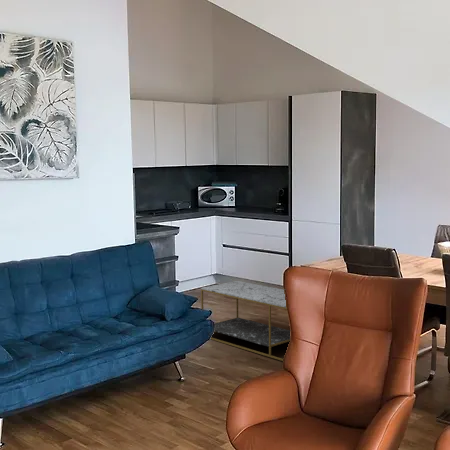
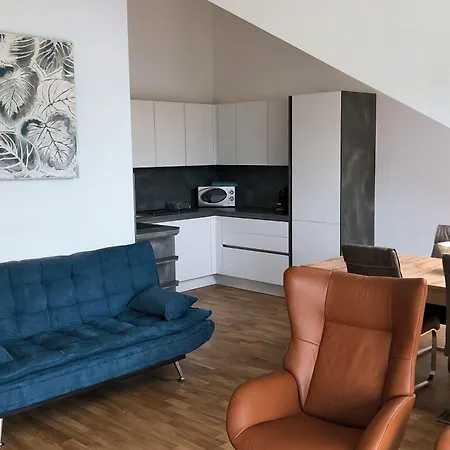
- coffee table [200,280,291,362]
